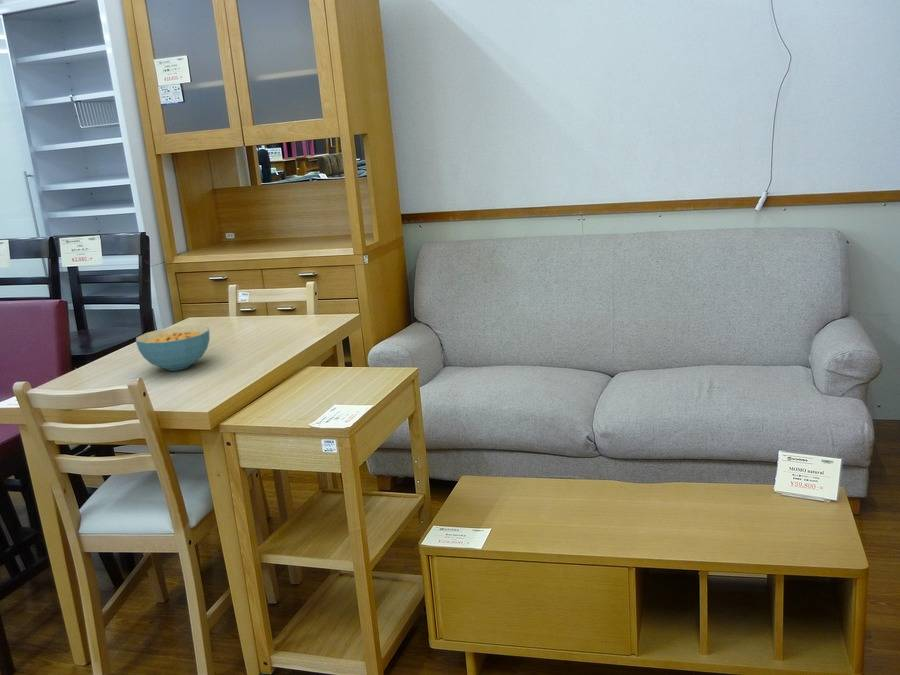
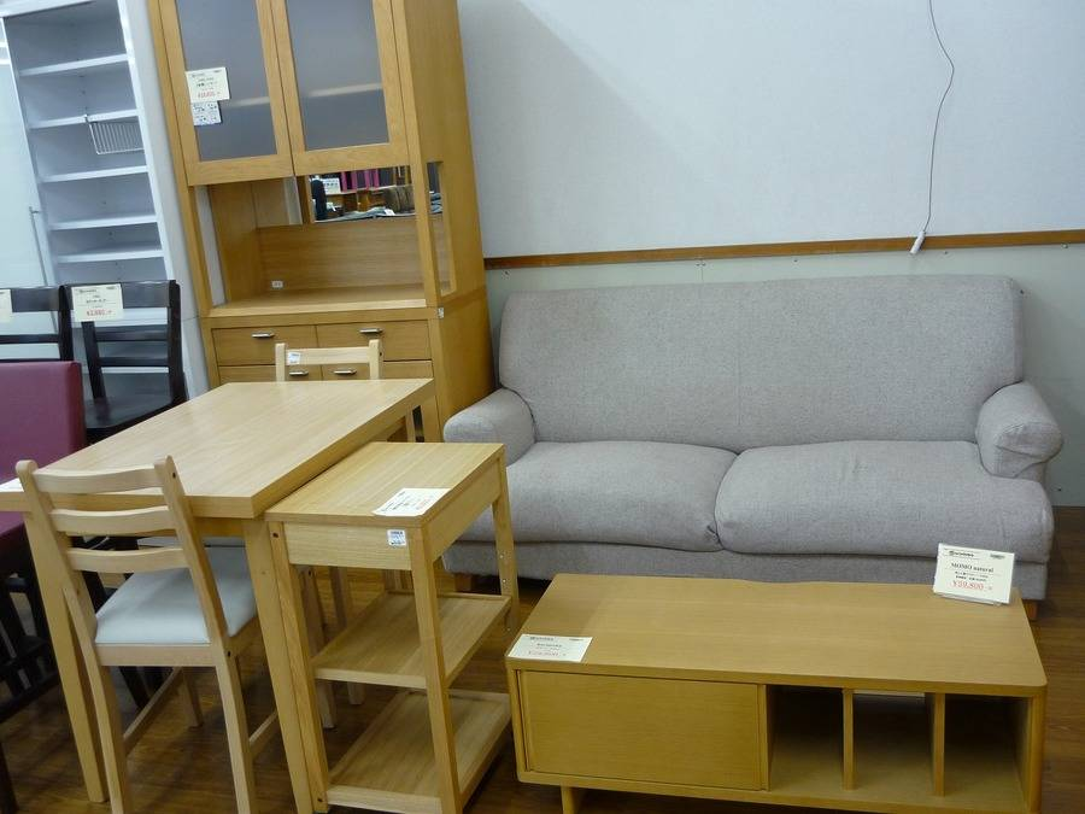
- cereal bowl [135,324,211,372]
